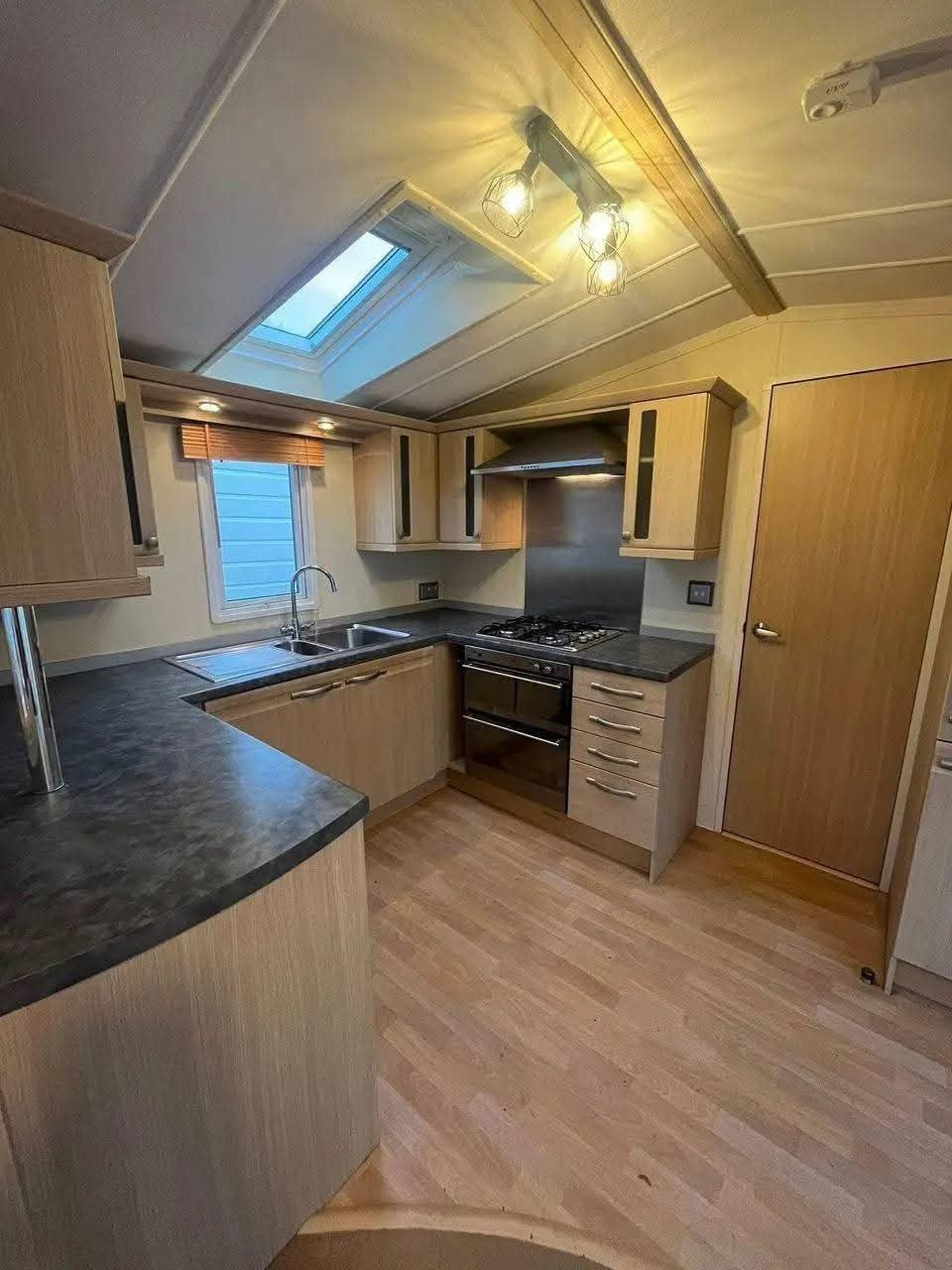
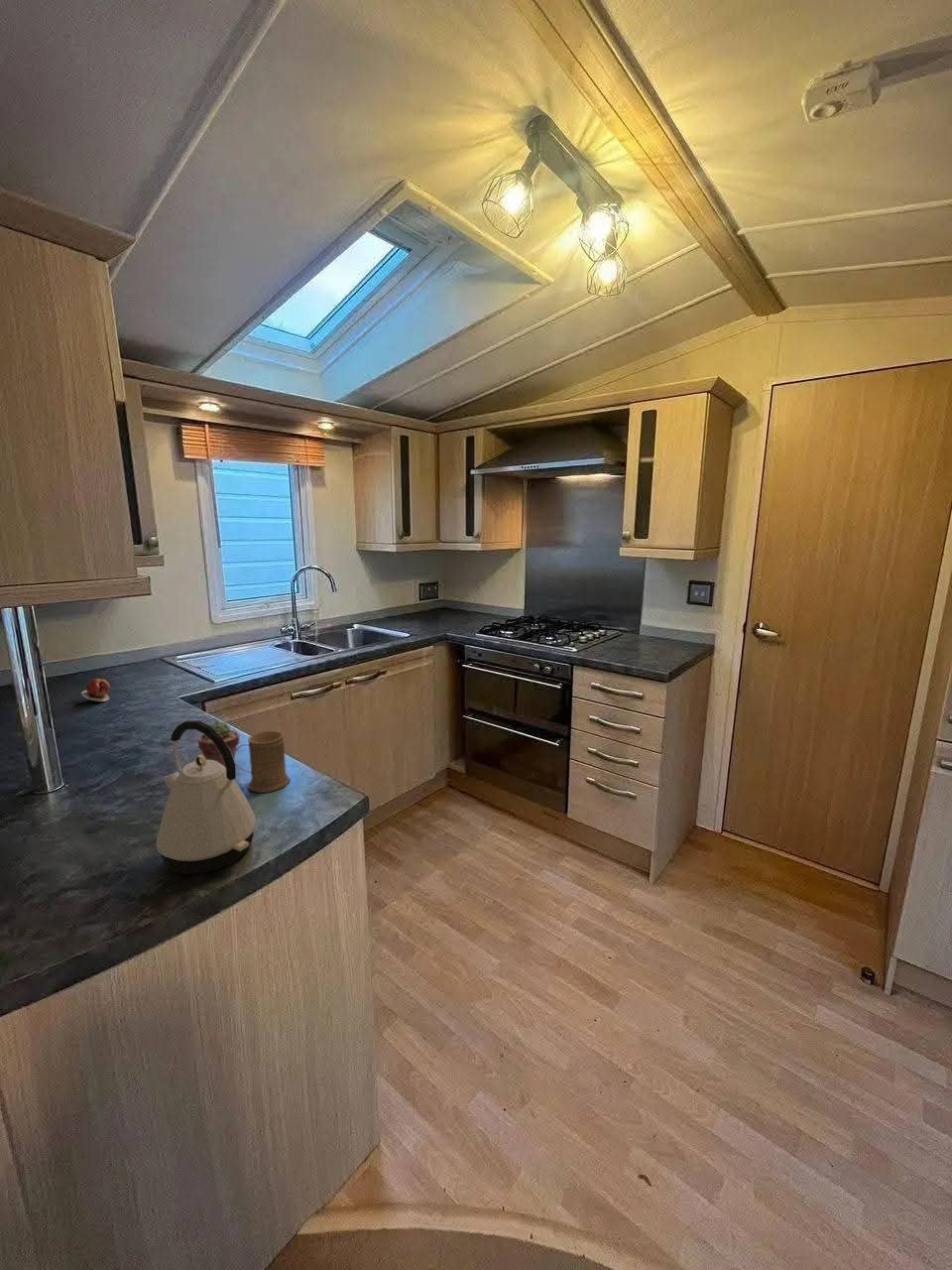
+ kettle [155,719,257,875]
+ mug [233,729,292,794]
+ potted succulent [197,719,240,768]
+ apple [80,678,111,702]
